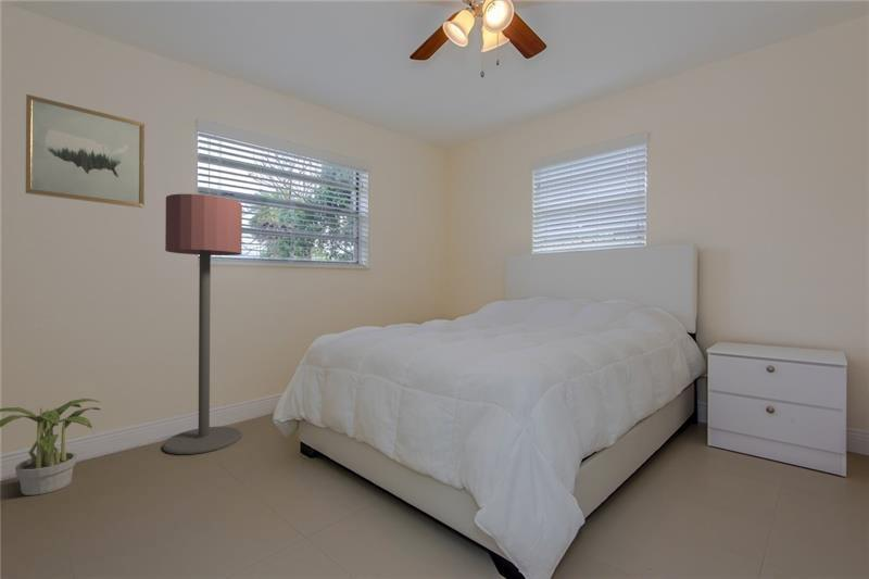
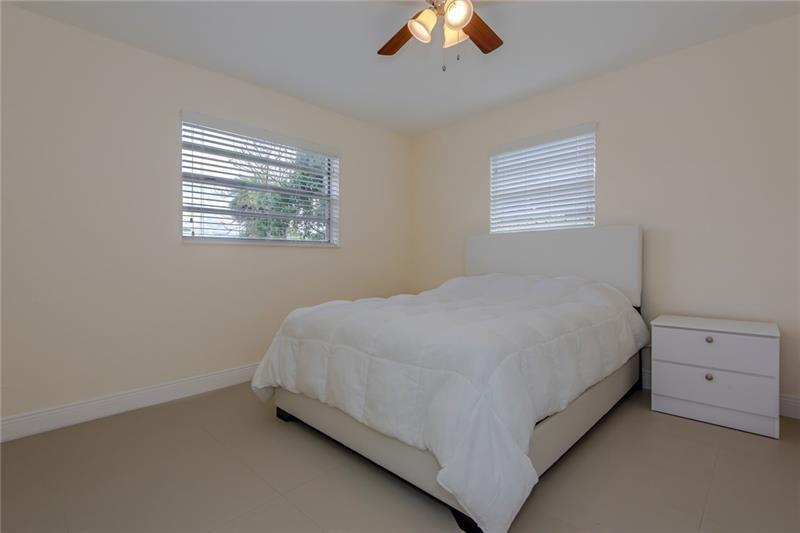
- wall art [25,93,146,209]
- potted plant [0,398,102,496]
- floor lamp [162,193,243,455]
